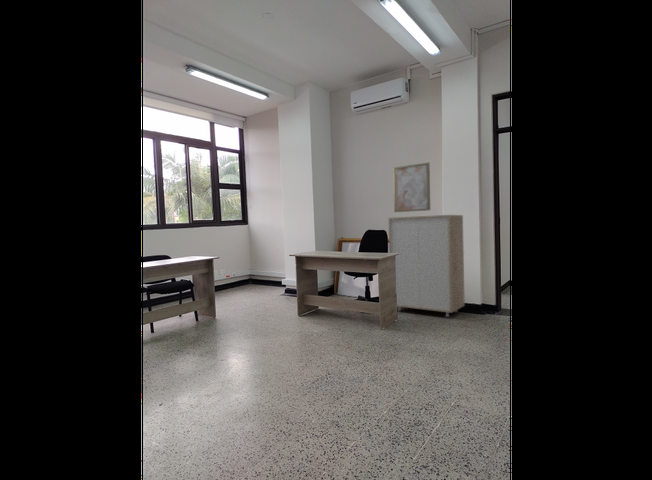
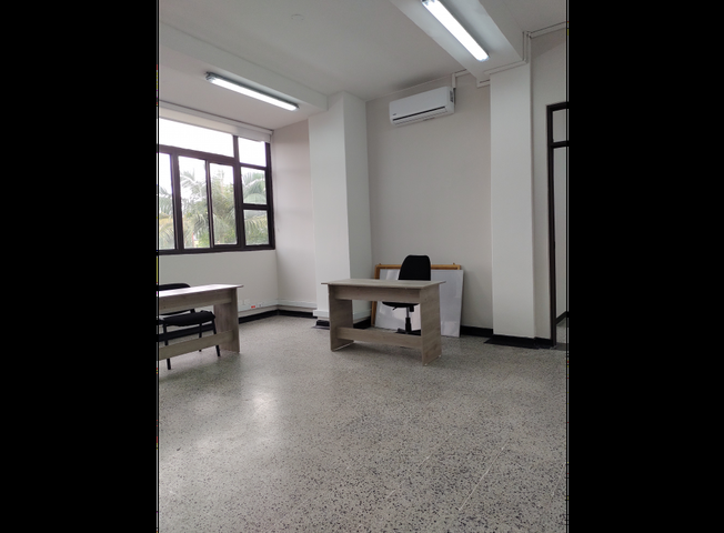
- wall art [392,162,431,213]
- storage cabinet [387,214,466,318]
